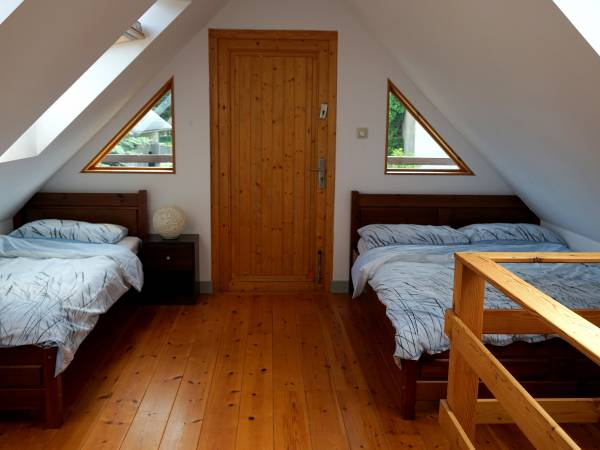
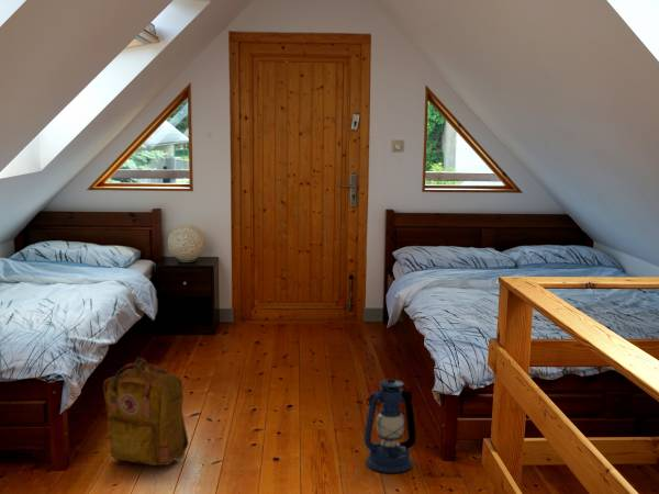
+ backpack [102,356,190,467]
+ lantern [362,379,417,474]
